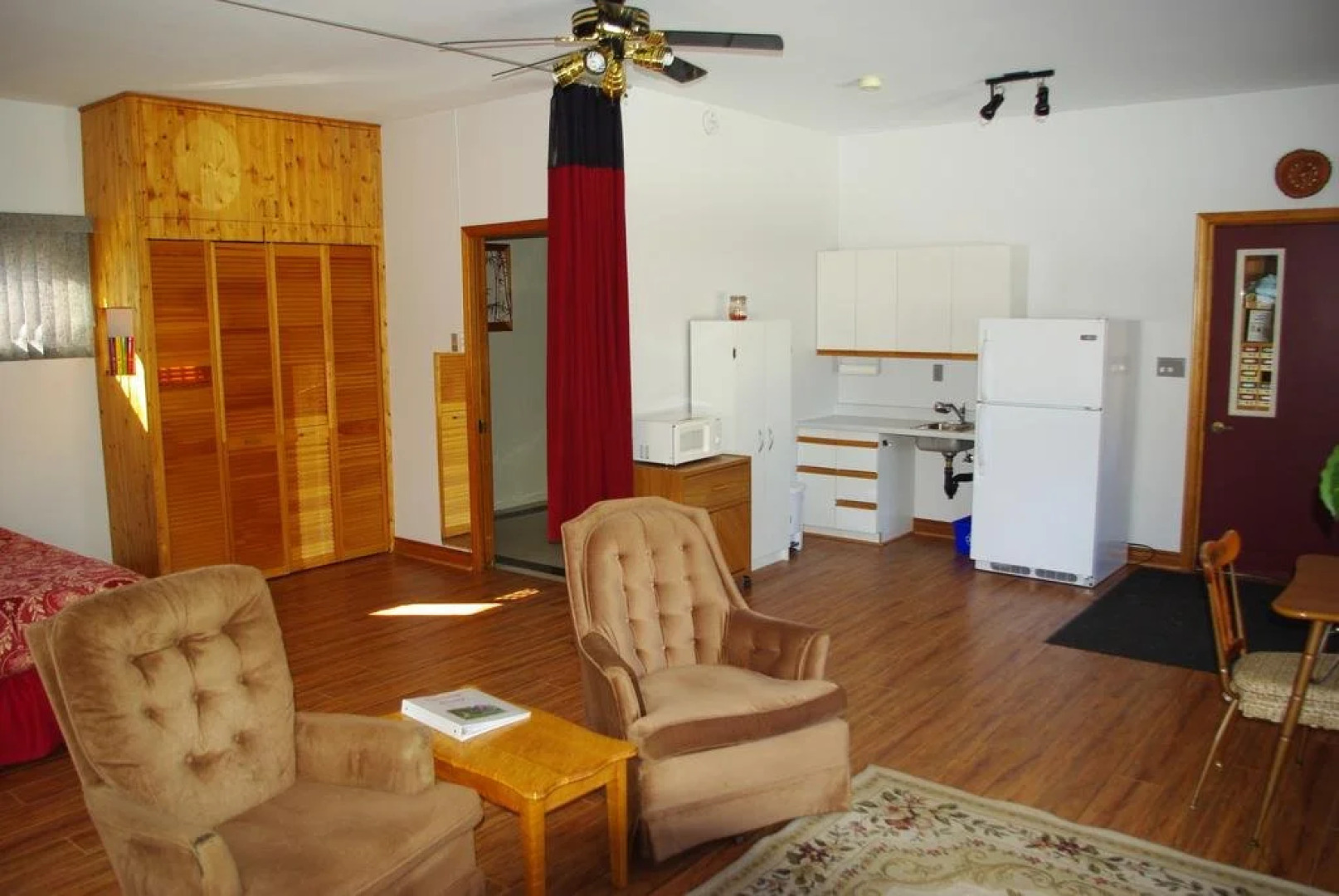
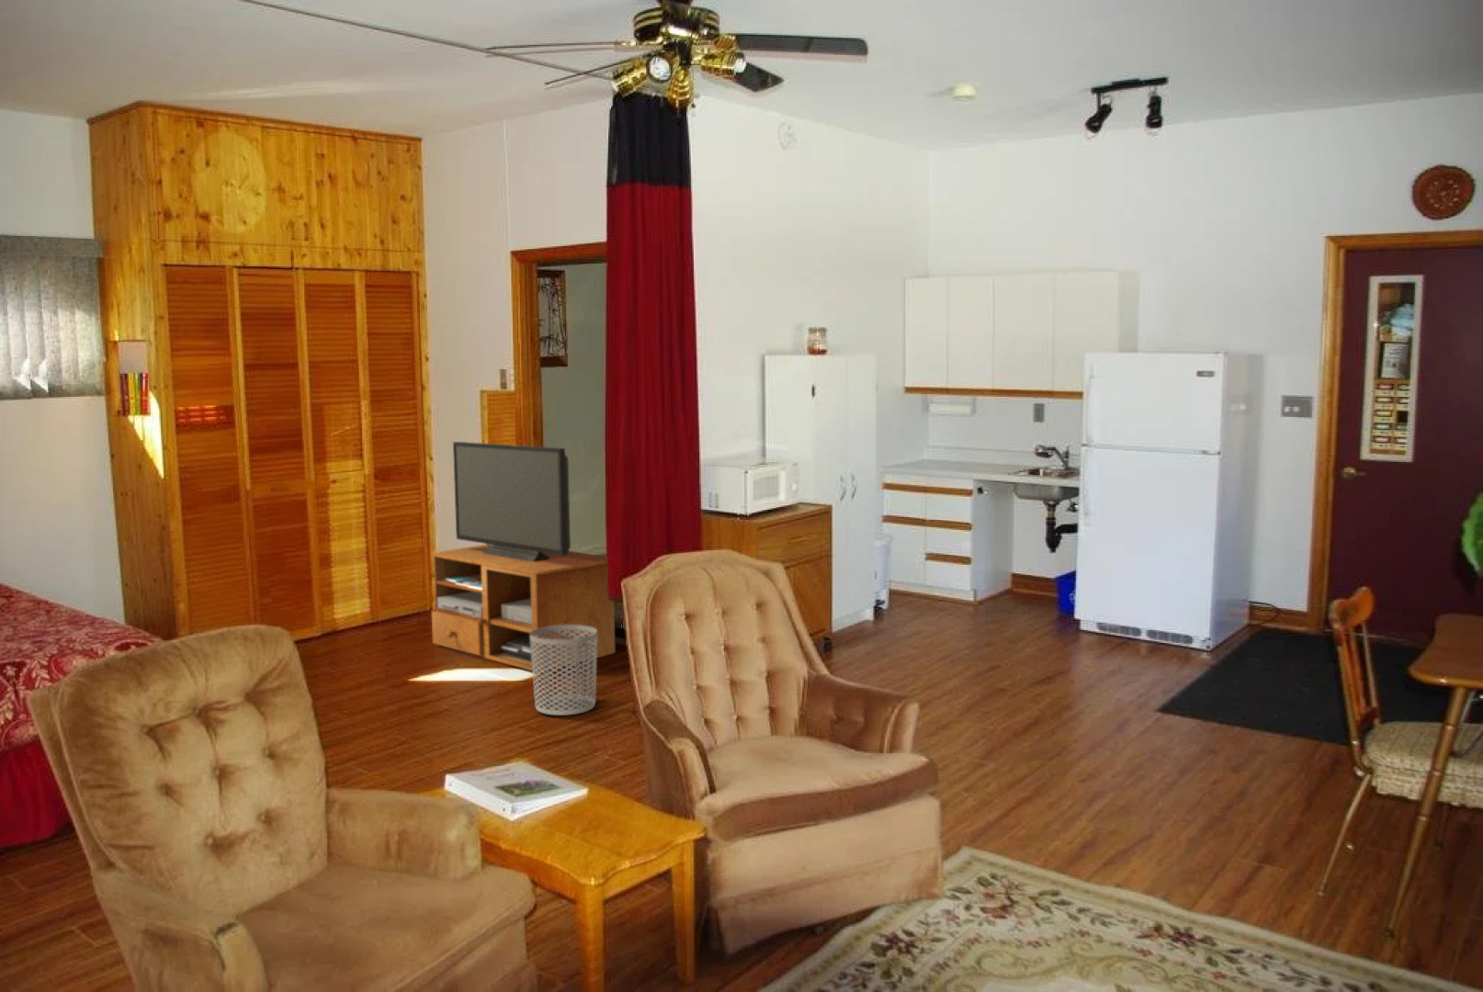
+ waste bin [531,624,597,716]
+ tv stand [431,441,616,672]
